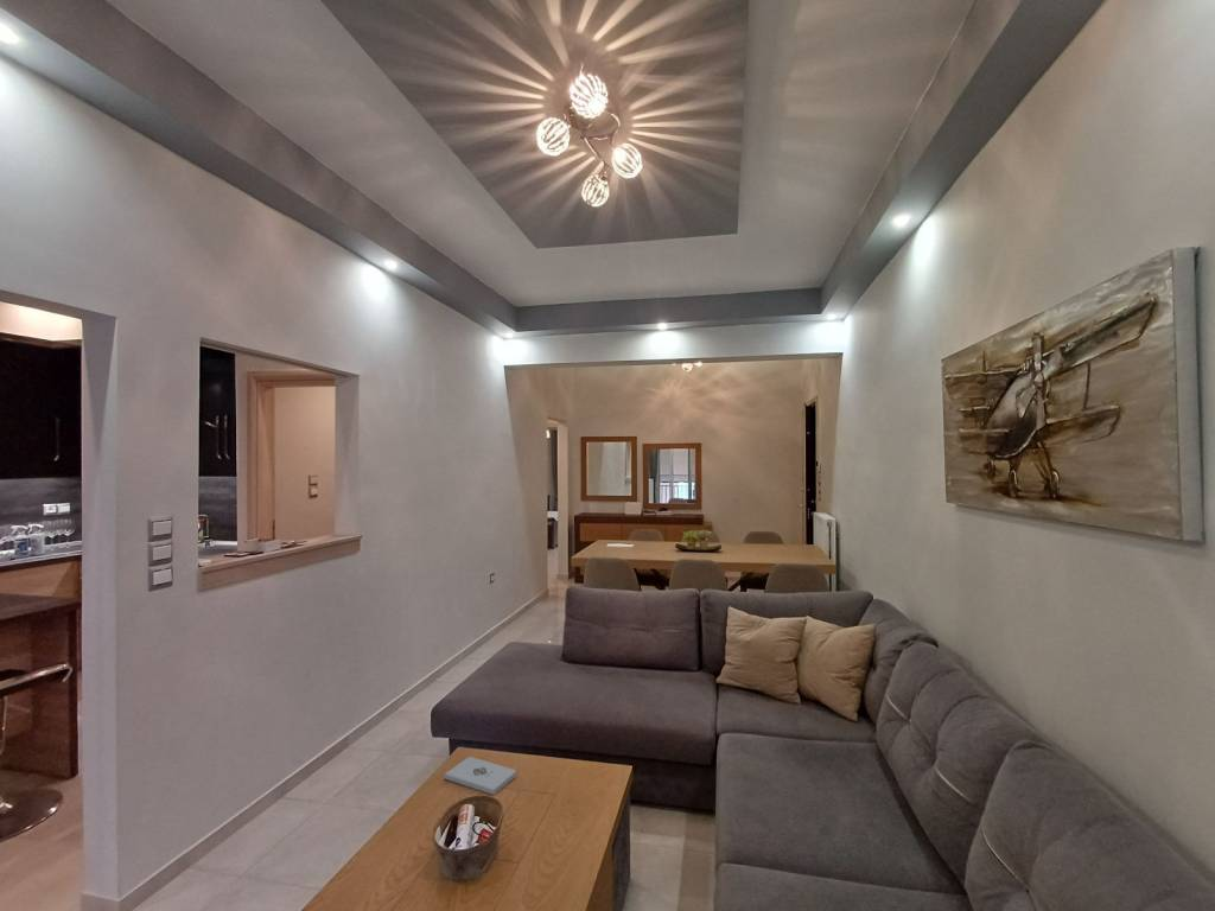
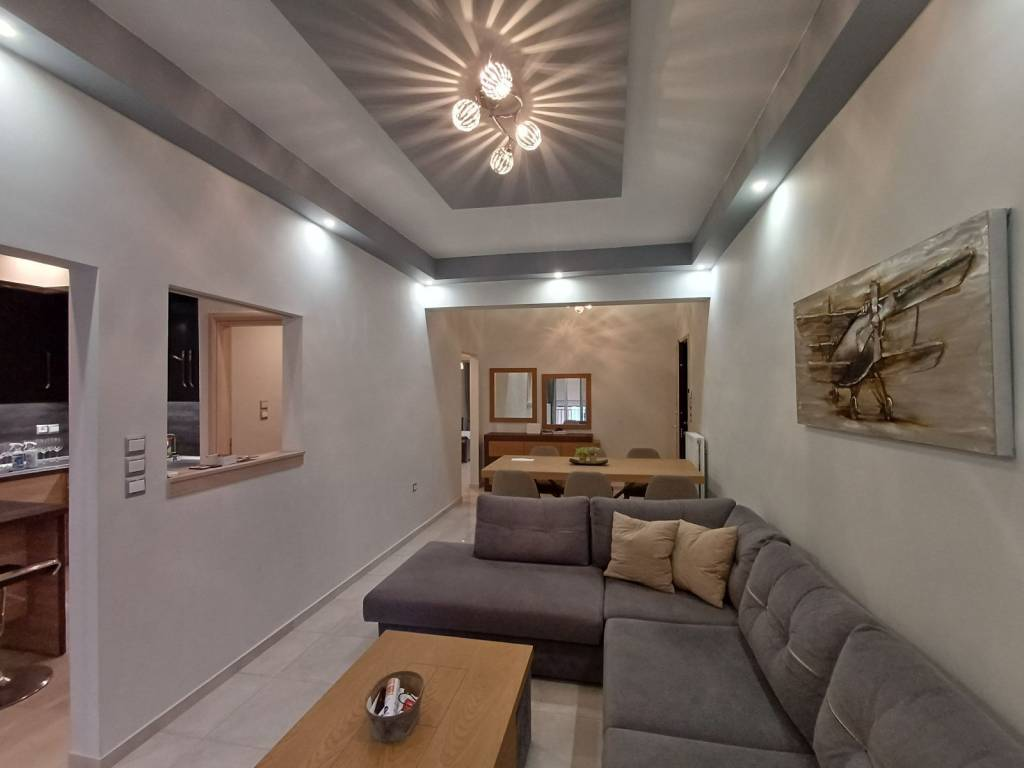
- notepad [444,756,517,796]
